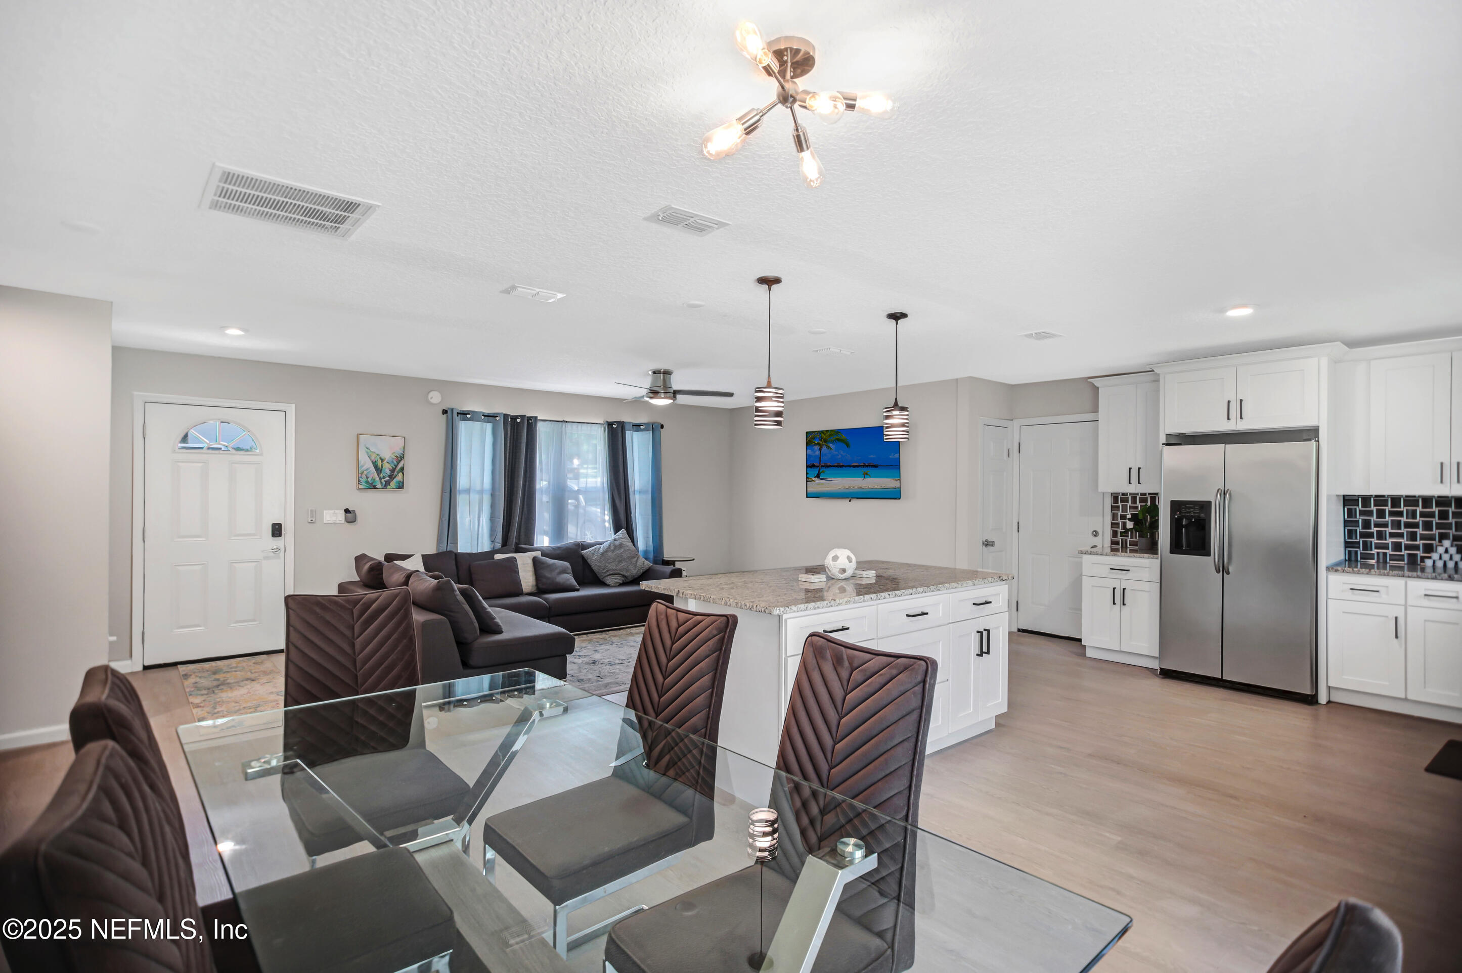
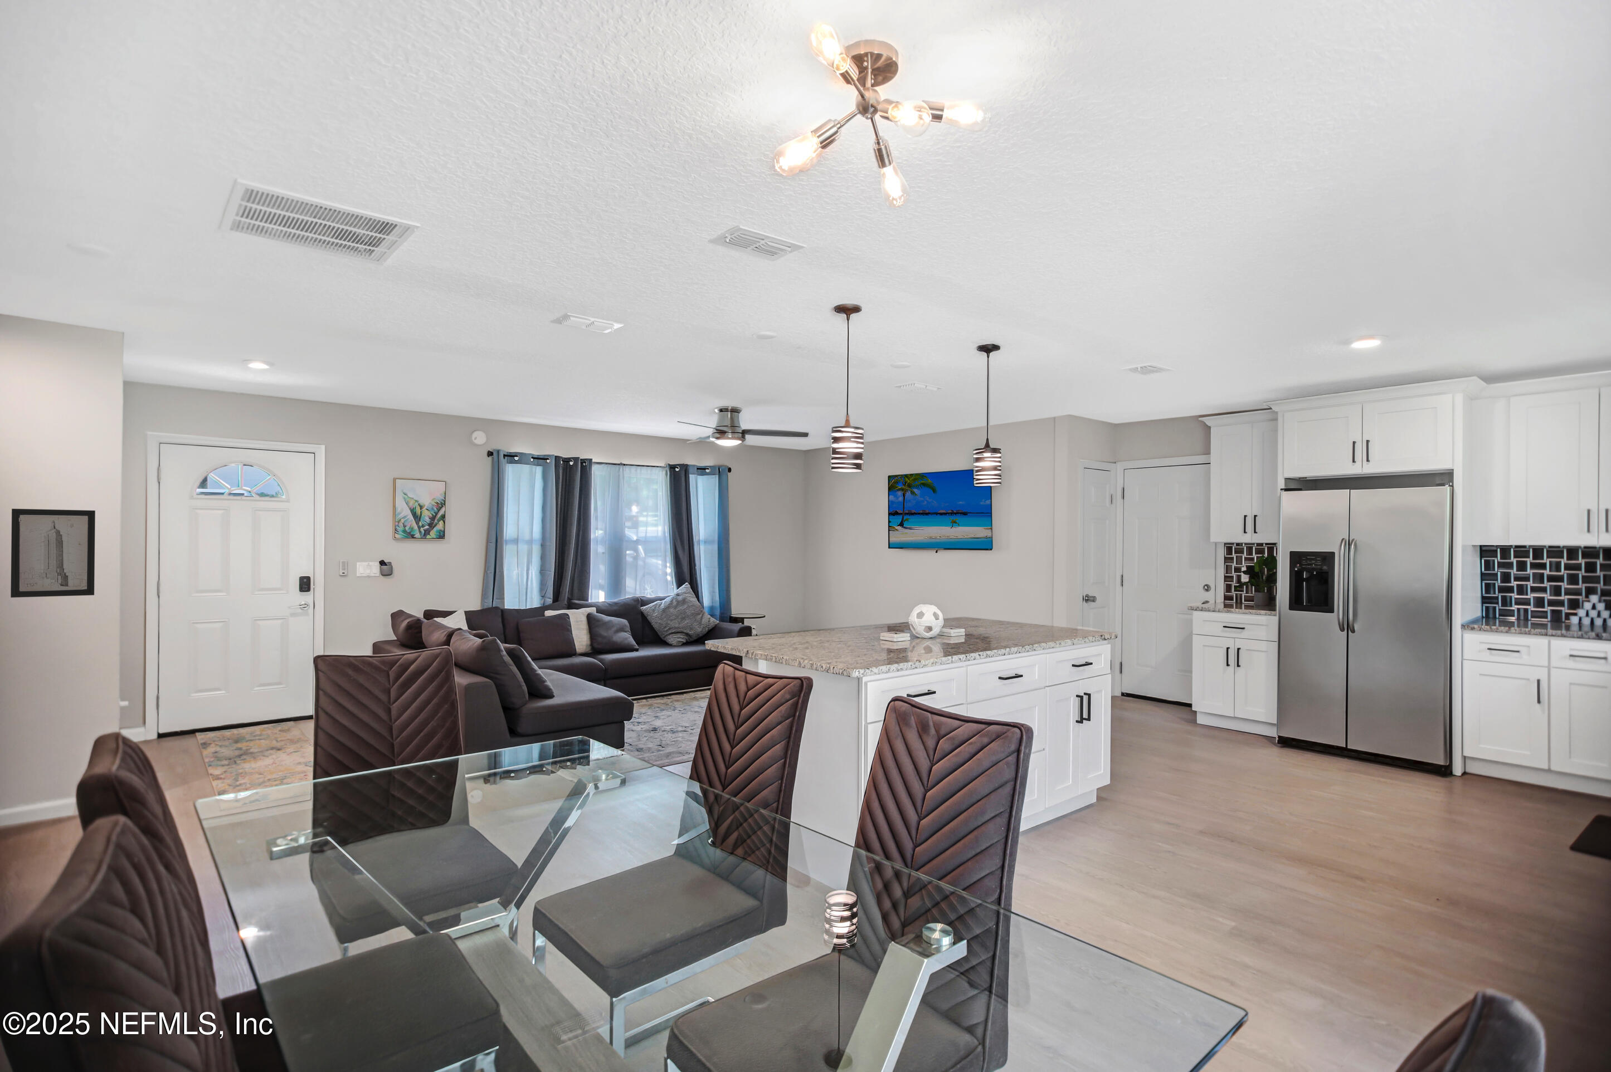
+ wall art [10,507,96,598]
